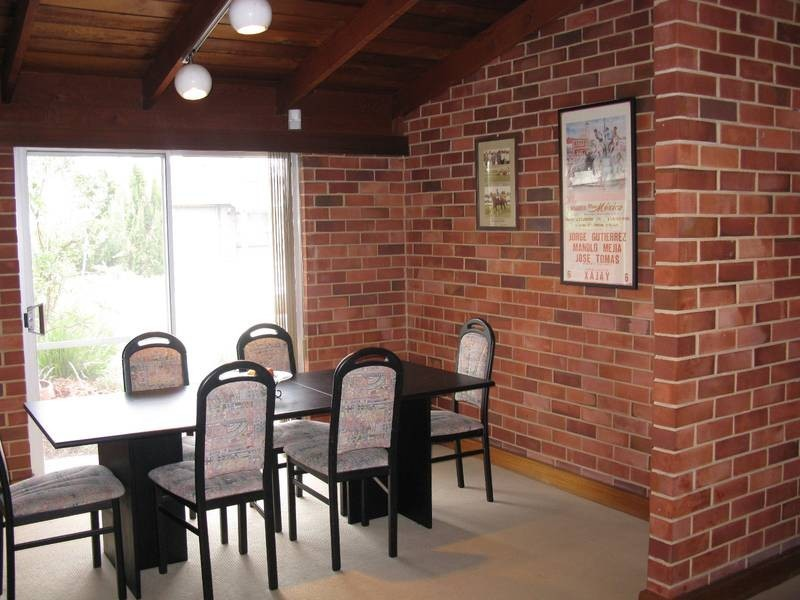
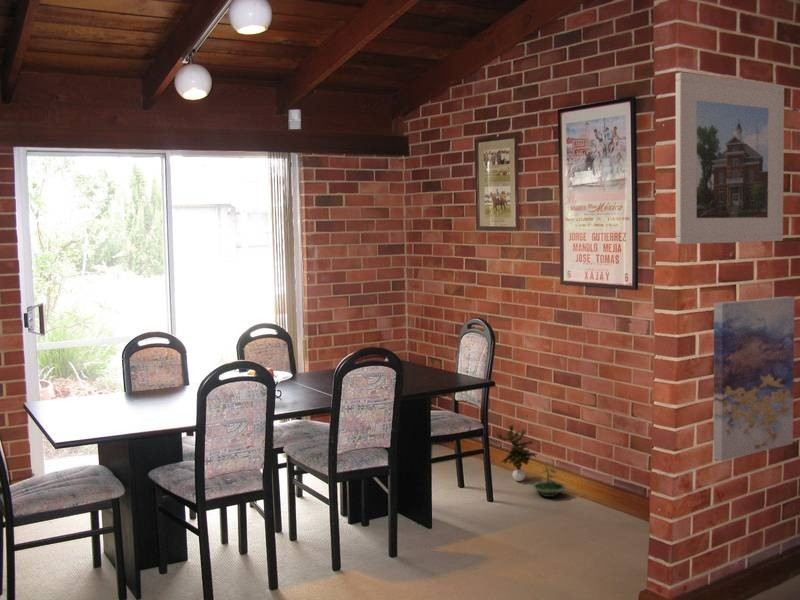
+ terrarium [530,461,567,498]
+ potted plant [495,422,538,482]
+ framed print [675,71,785,245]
+ wall art [713,296,795,462]
